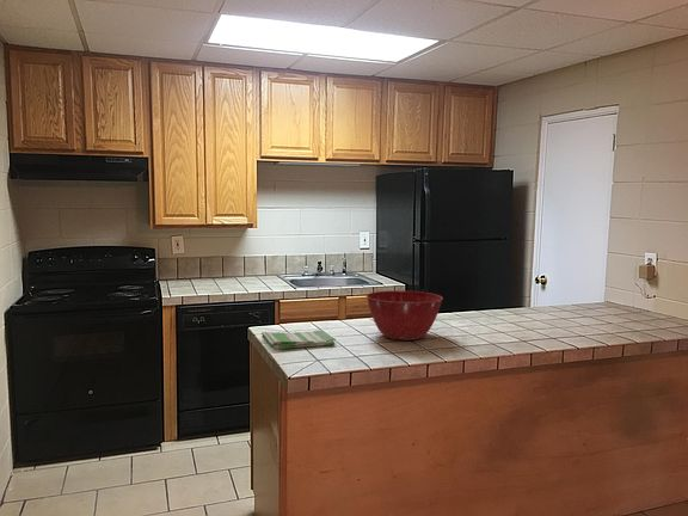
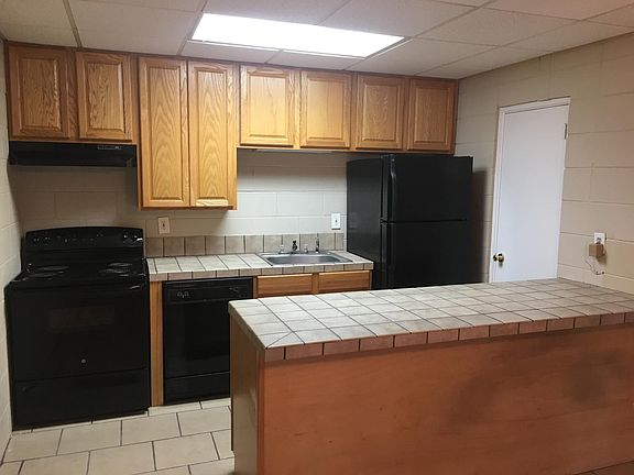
- dish towel [260,328,337,351]
- mixing bowl [366,289,444,342]
